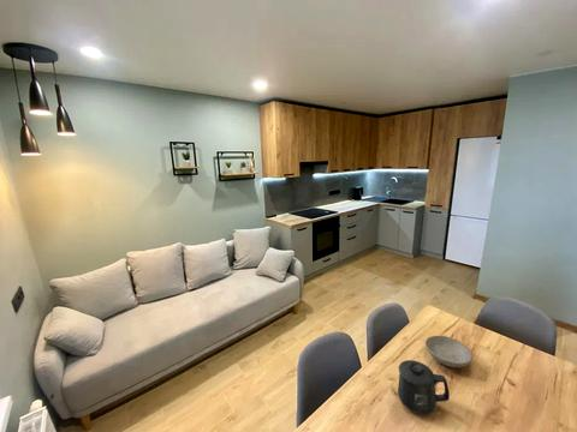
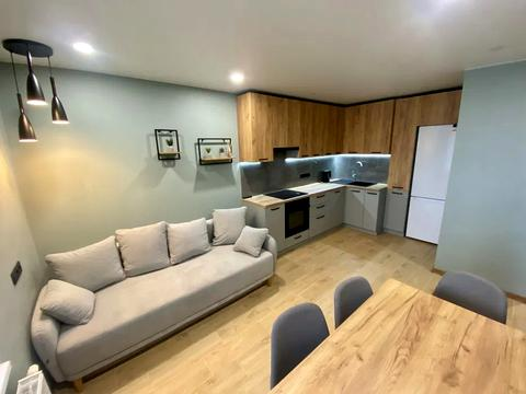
- mug [397,359,451,415]
- bowl [424,335,474,368]
